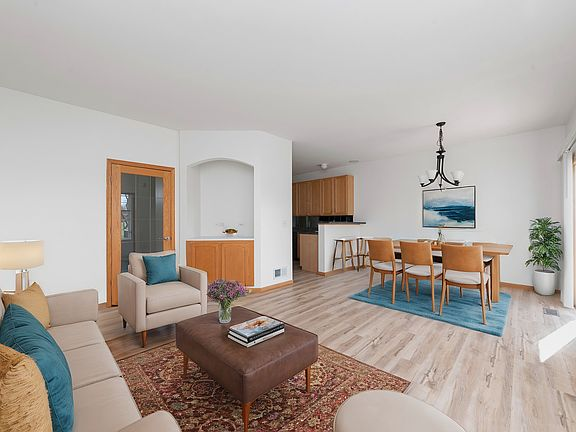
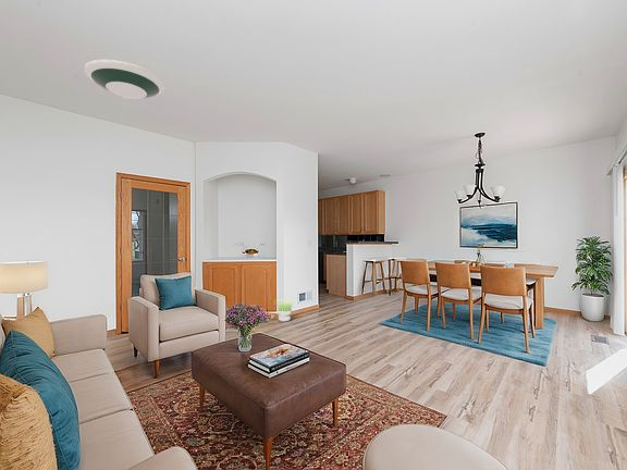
+ potted plant [272,298,295,322]
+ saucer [83,59,165,100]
